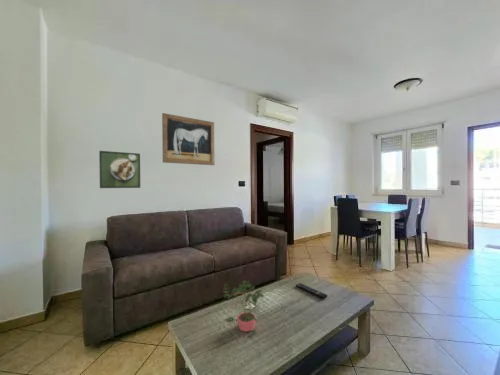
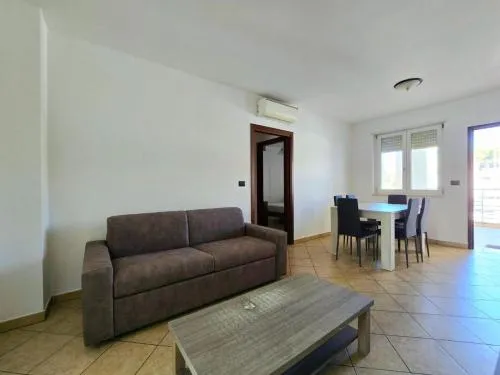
- remote control [295,282,328,300]
- potted plant [222,279,265,335]
- wall art [161,112,216,166]
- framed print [98,150,141,189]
